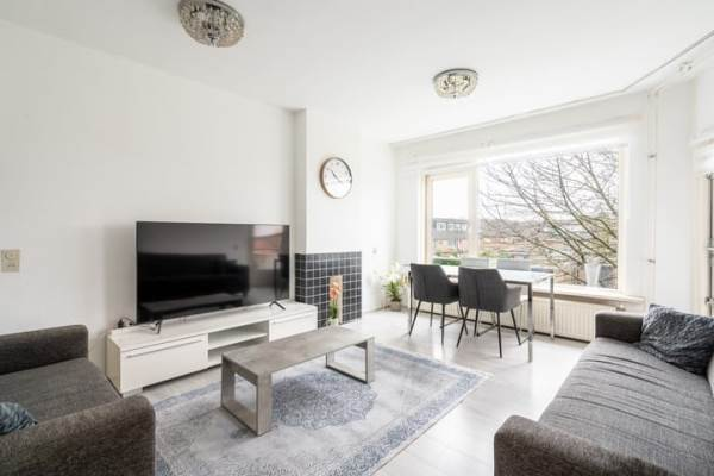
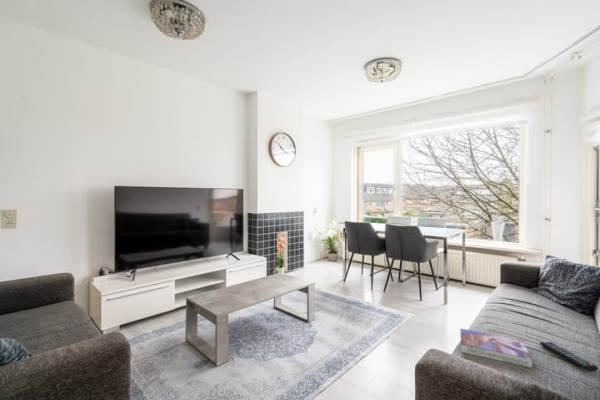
+ remote control [539,341,599,373]
+ textbook [459,327,533,369]
